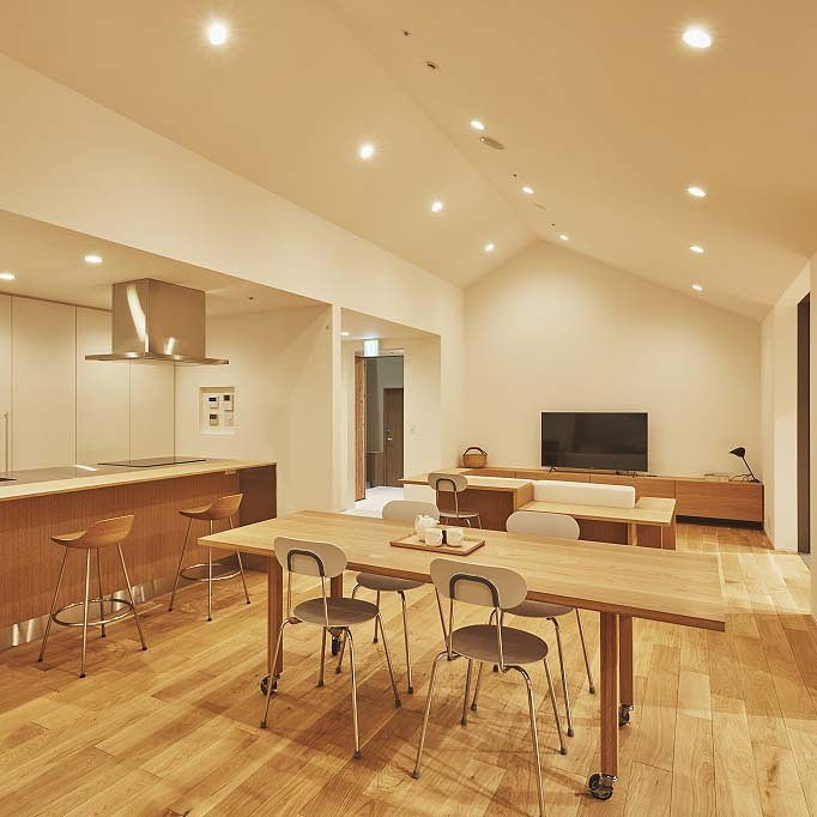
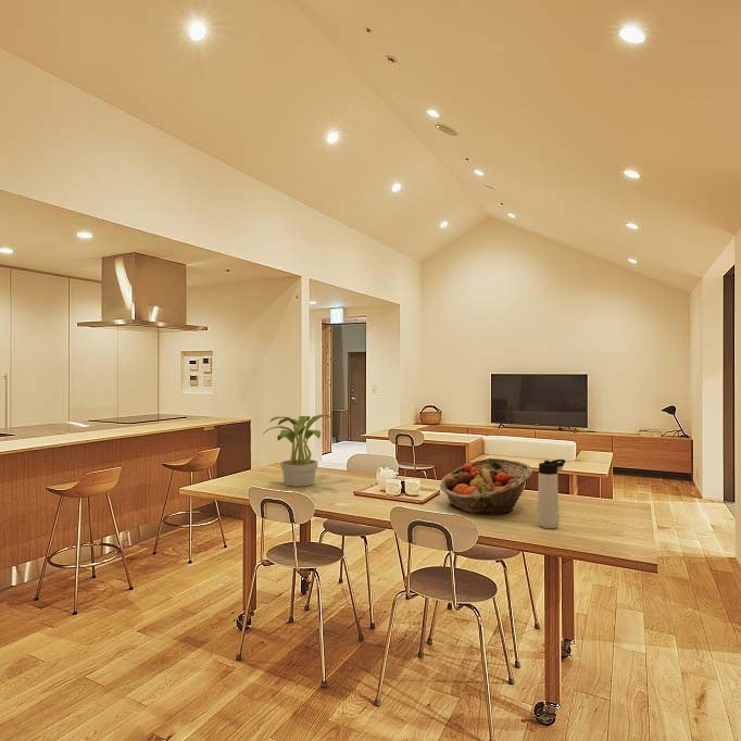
+ fruit basket [439,457,533,516]
+ thermos bottle [537,459,566,529]
+ potted plant [262,414,332,488]
